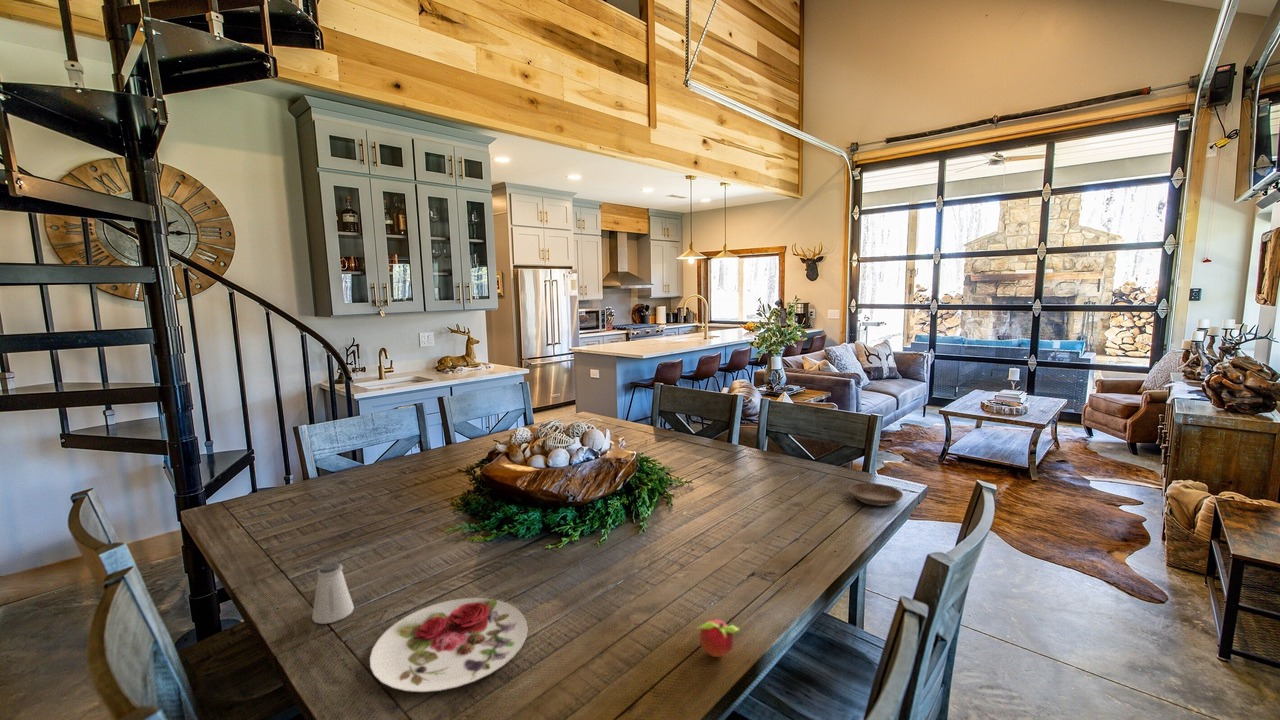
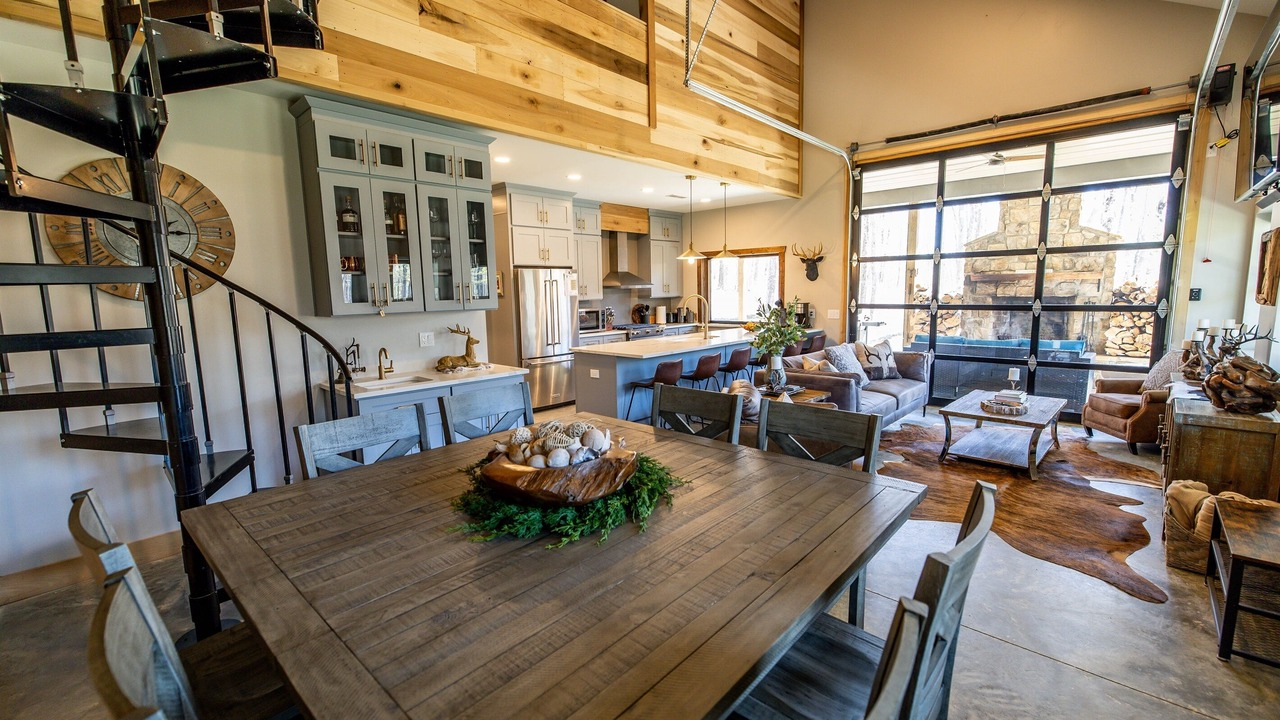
- saltshaker [311,560,355,625]
- apple [697,619,740,658]
- saucer [848,482,904,507]
- plate [369,597,529,693]
